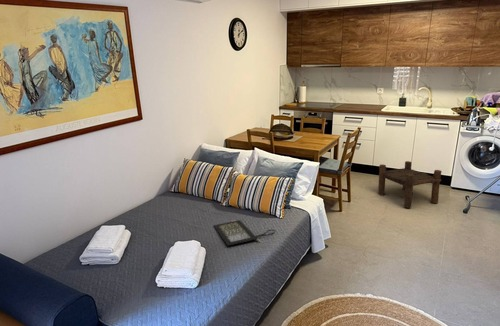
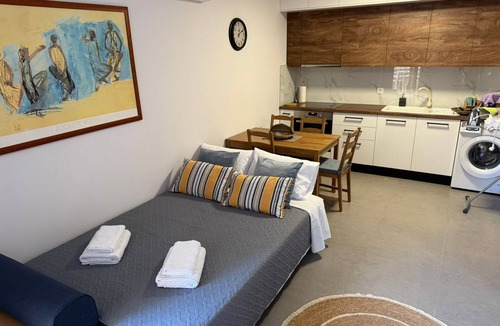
- stool [377,160,443,209]
- clutch bag [212,219,276,247]
